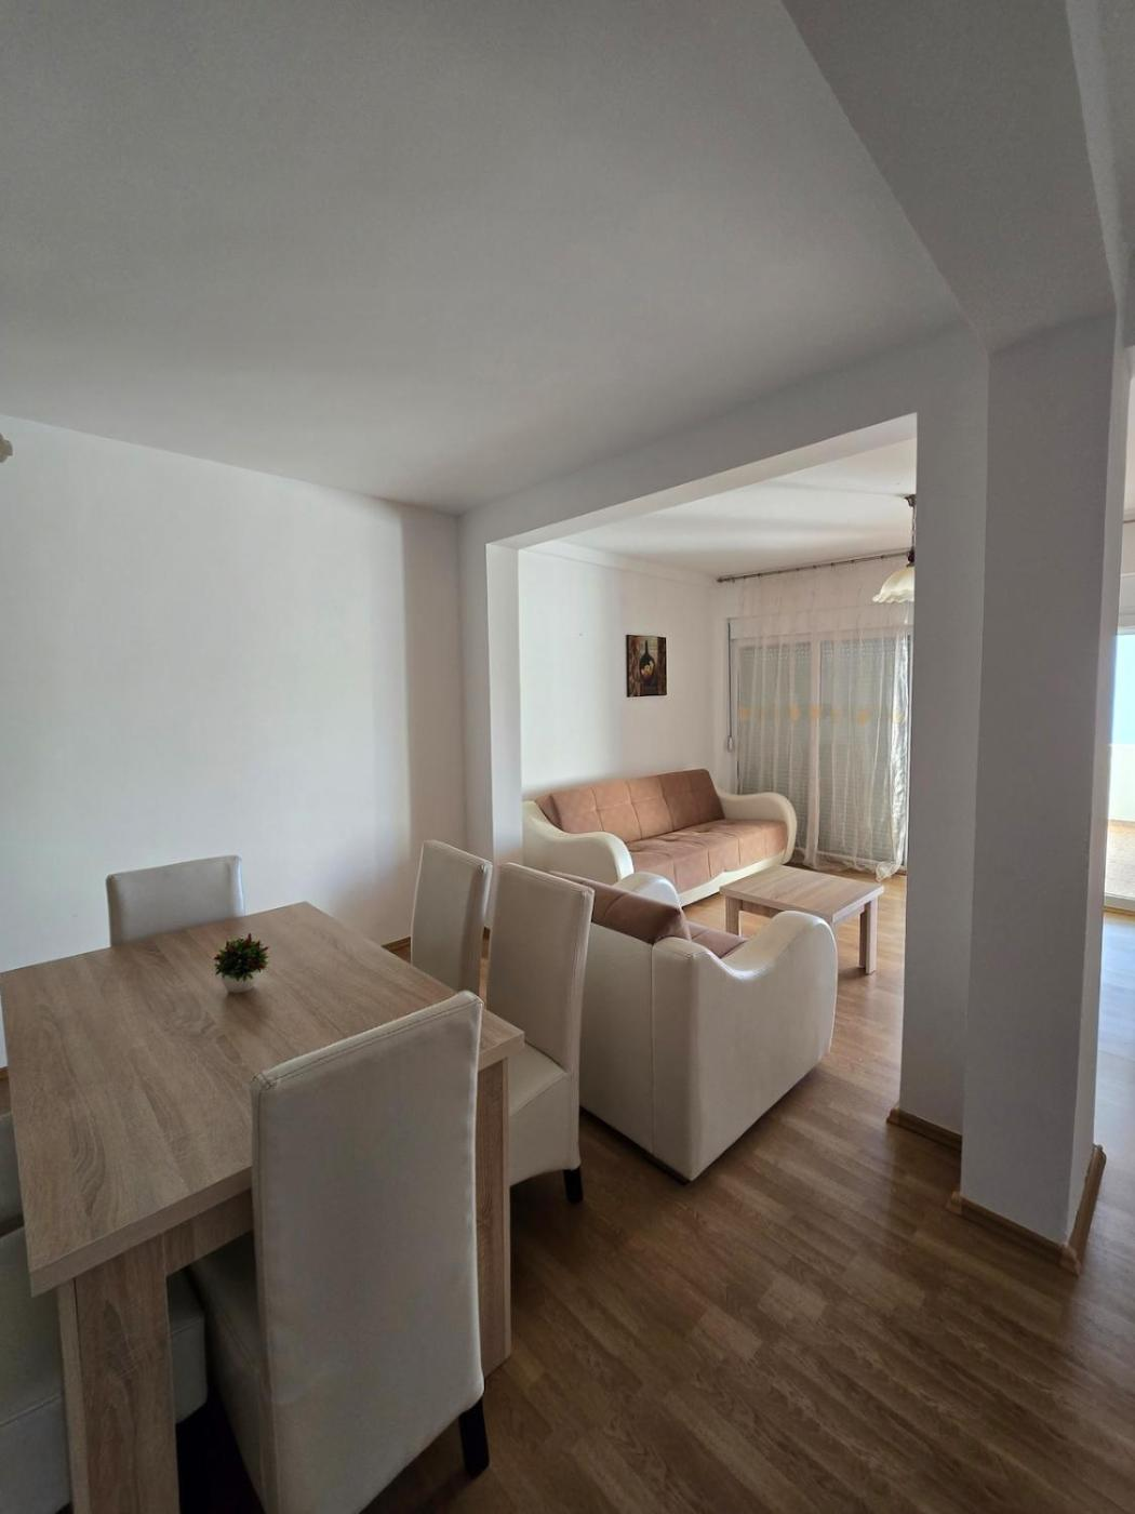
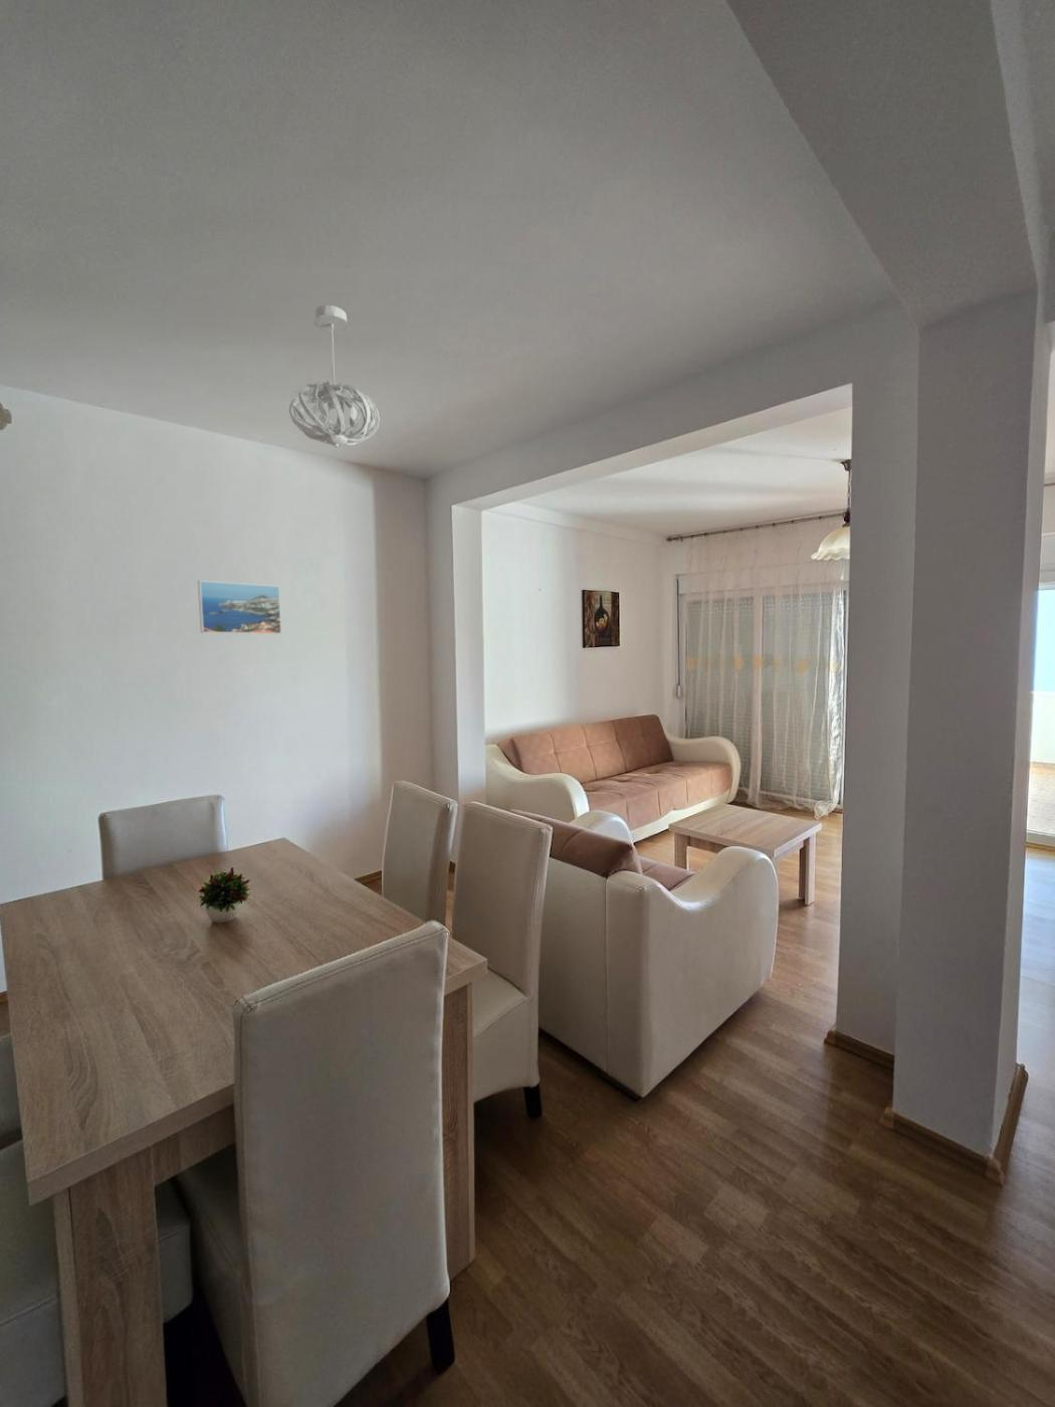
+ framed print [197,579,283,635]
+ pendant light [287,305,381,449]
